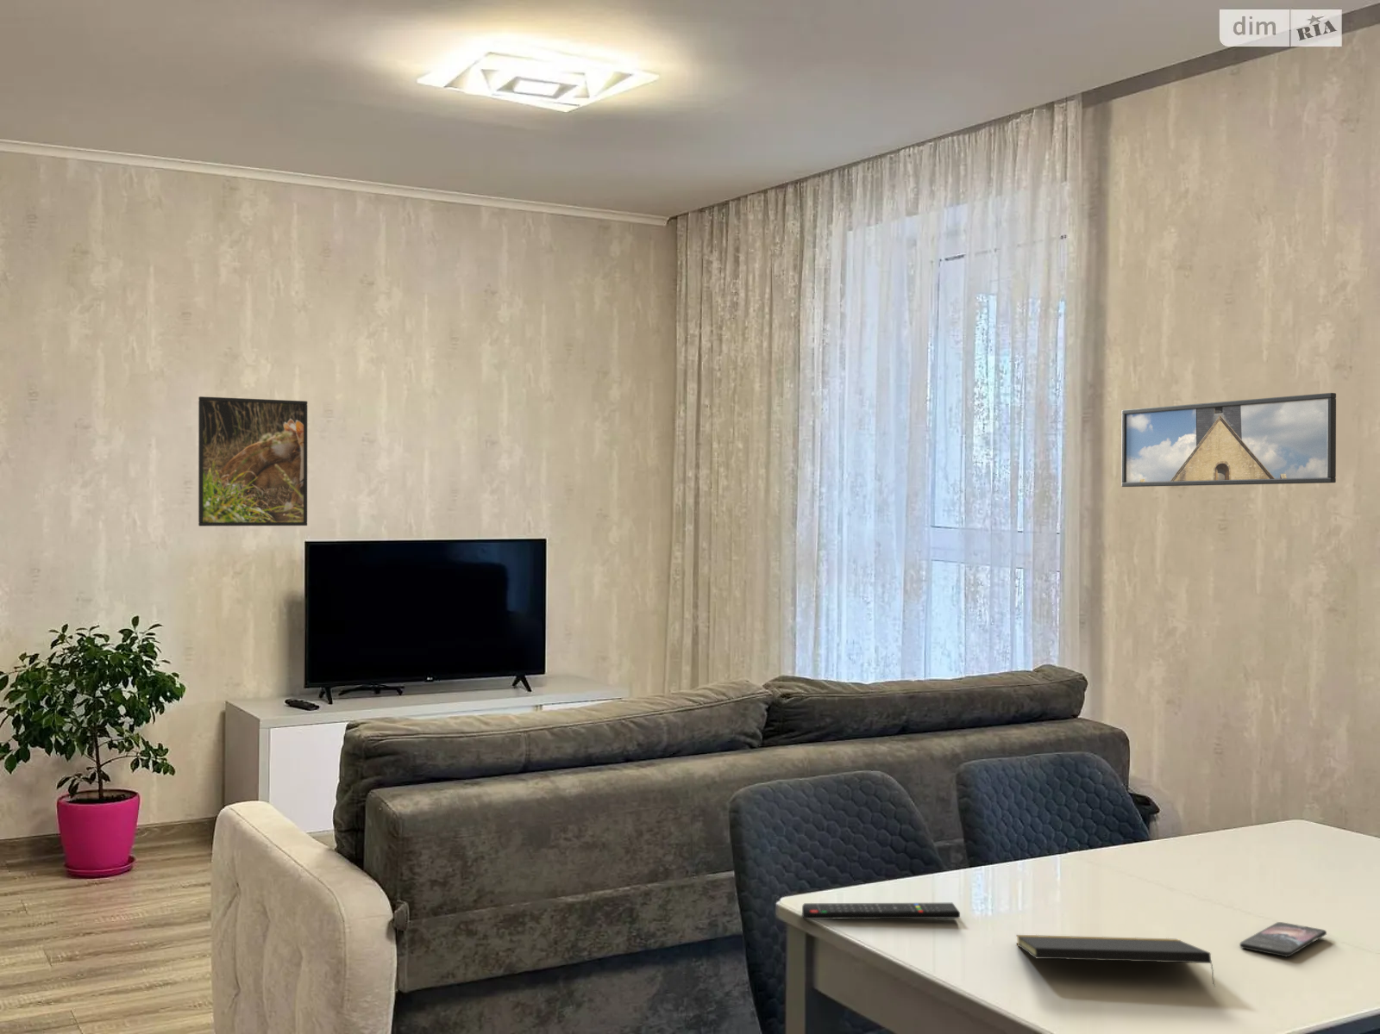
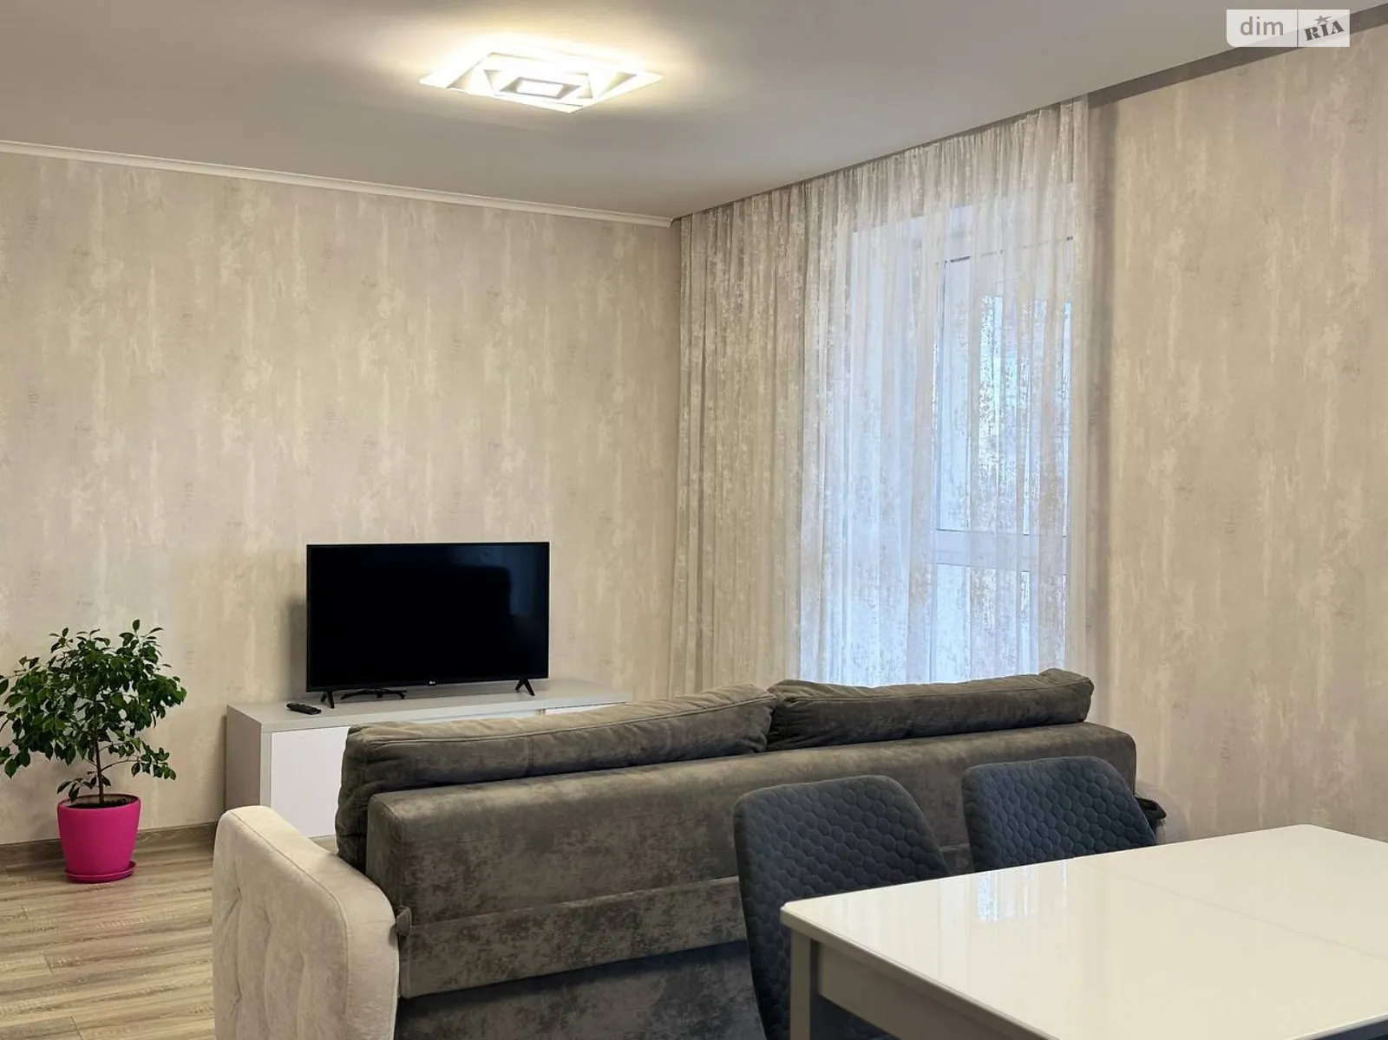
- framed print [198,395,308,528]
- smartphone [1239,921,1328,957]
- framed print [1120,392,1337,488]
- notepad [1015,934,1216,987]
- remote control [801,903,961,920]
